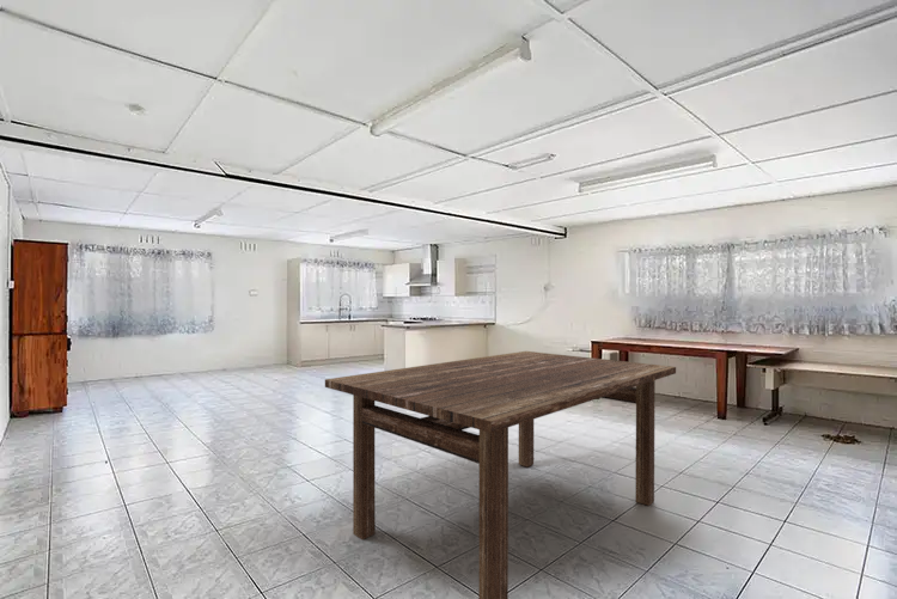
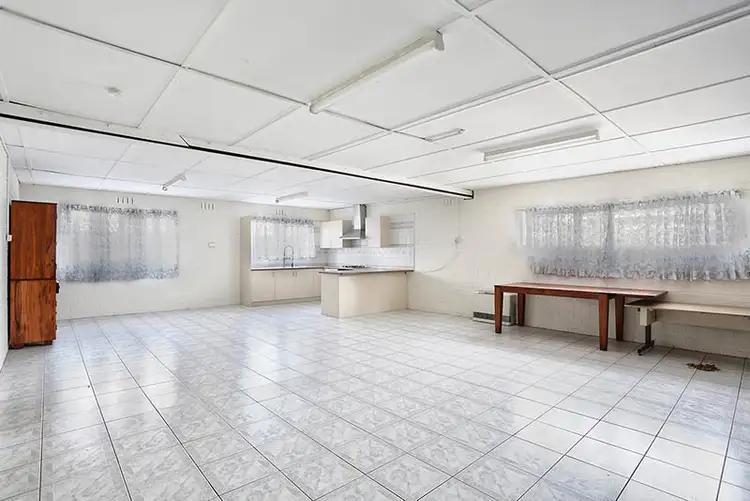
- dining table [324,350,677,599]
